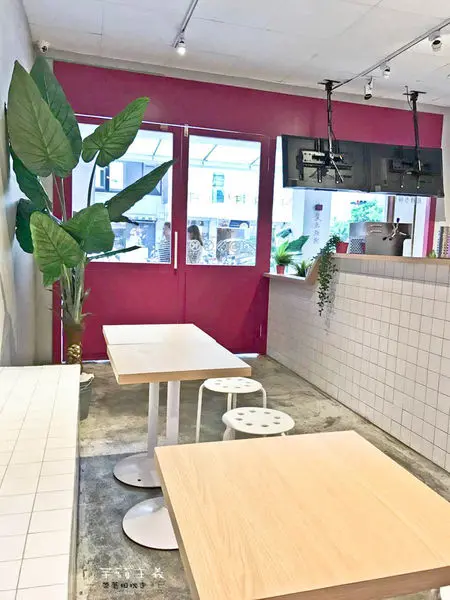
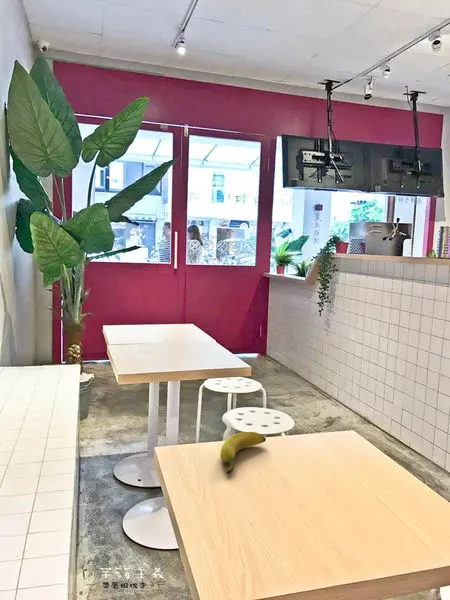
+ banana [219,431,267,475]
